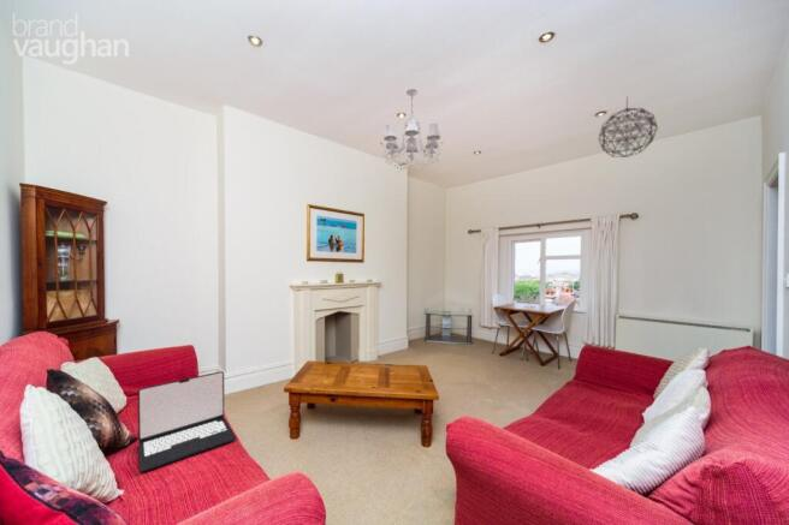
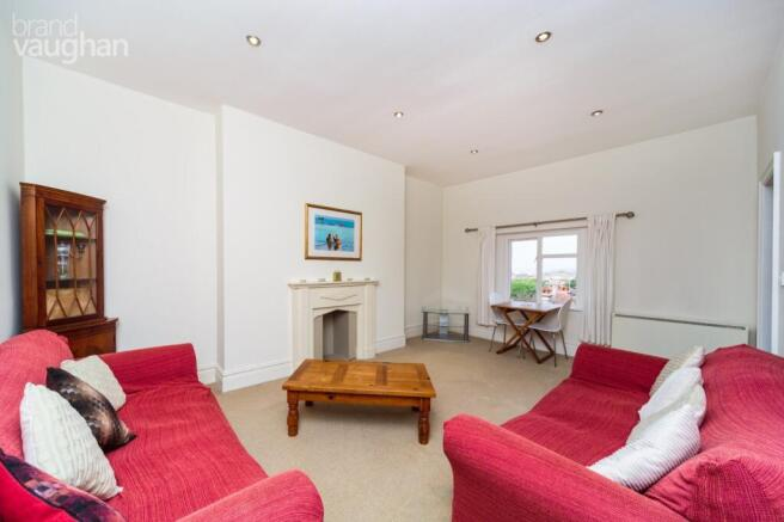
- laptop [137,370,237,473]
- chandelier [379,88,445,171]
- pendant light [598,96,659,159]
